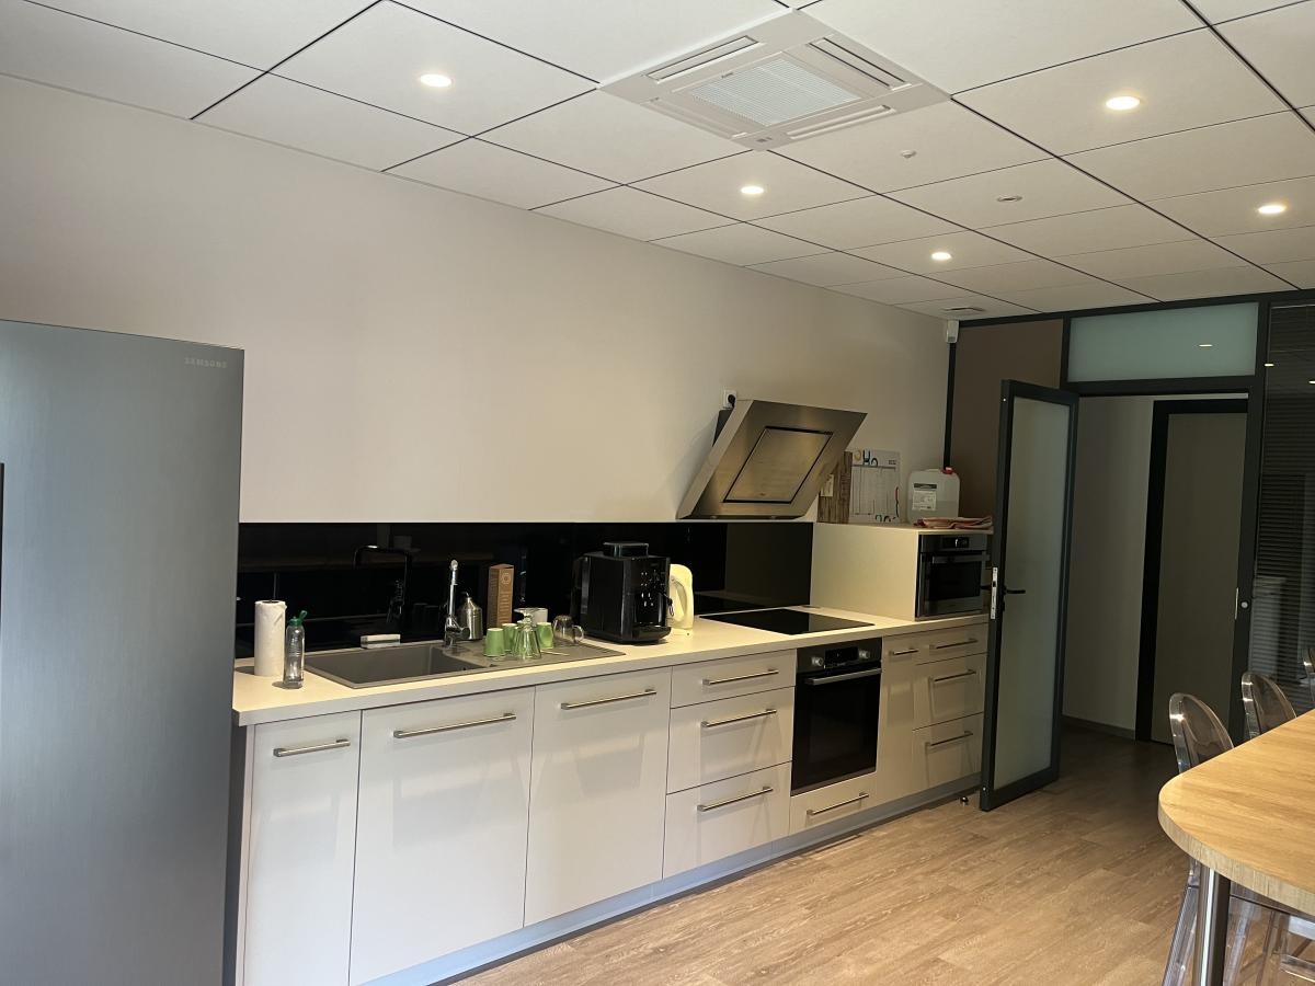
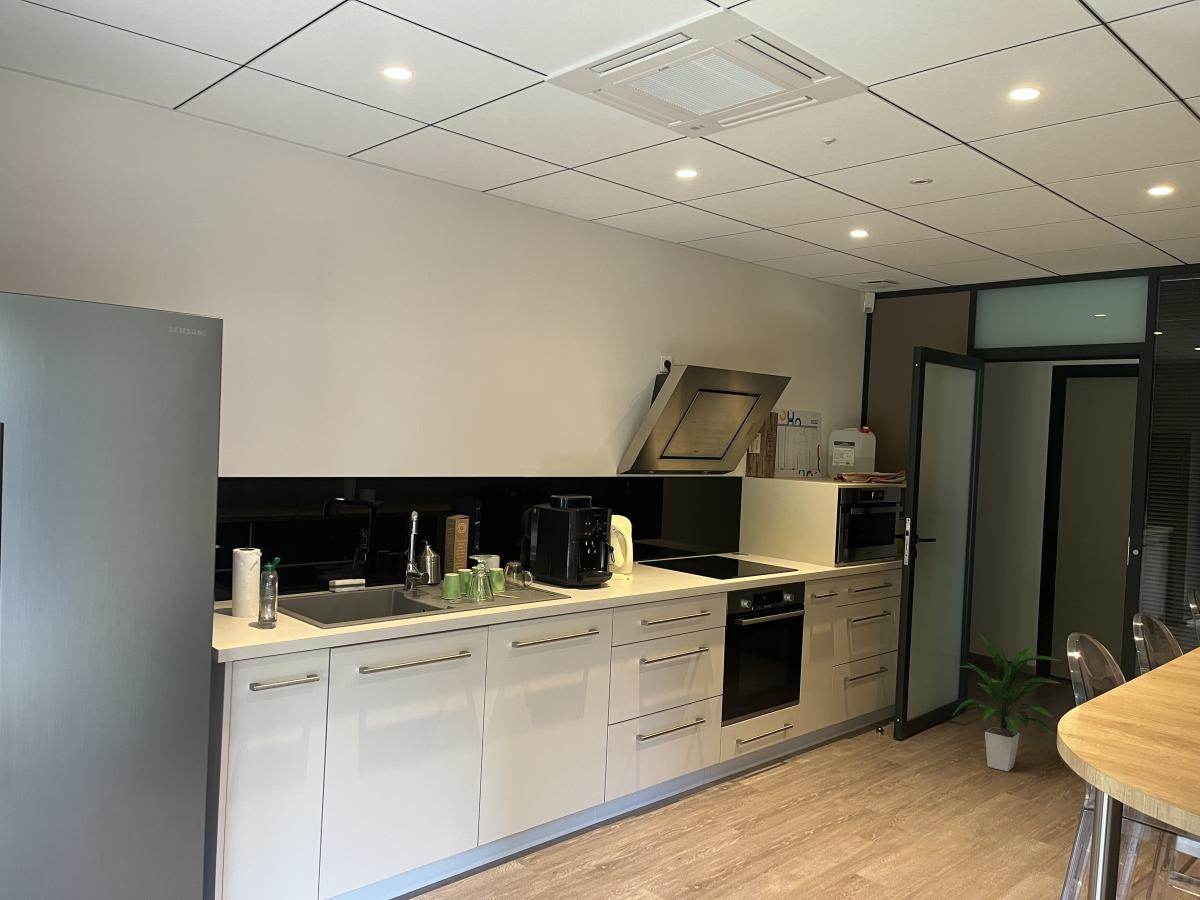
+ indoor plant [952,631,1063,772]
